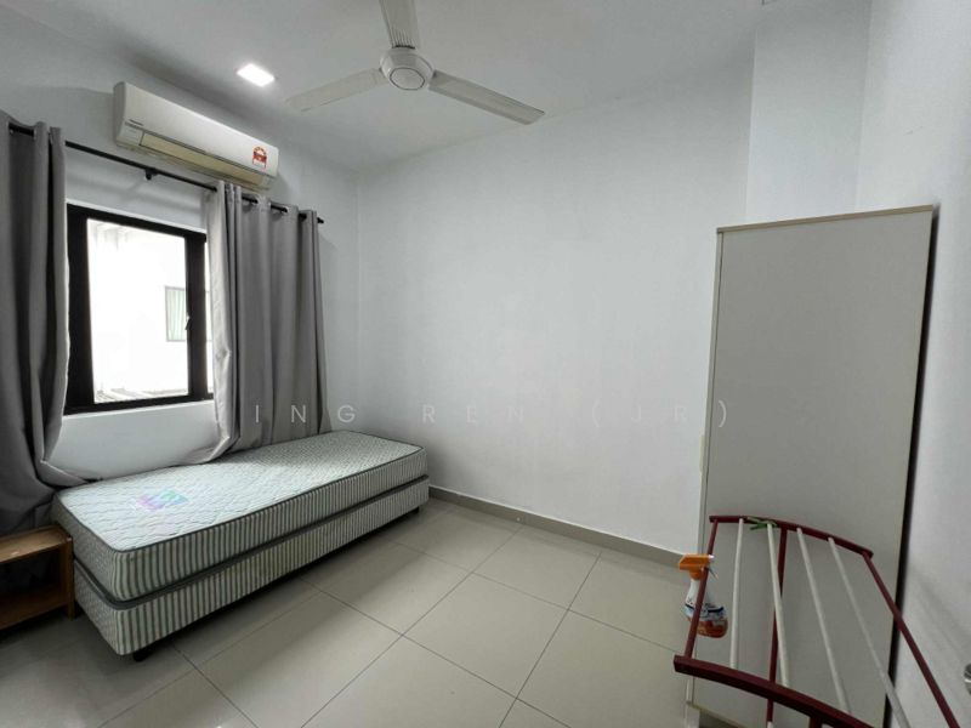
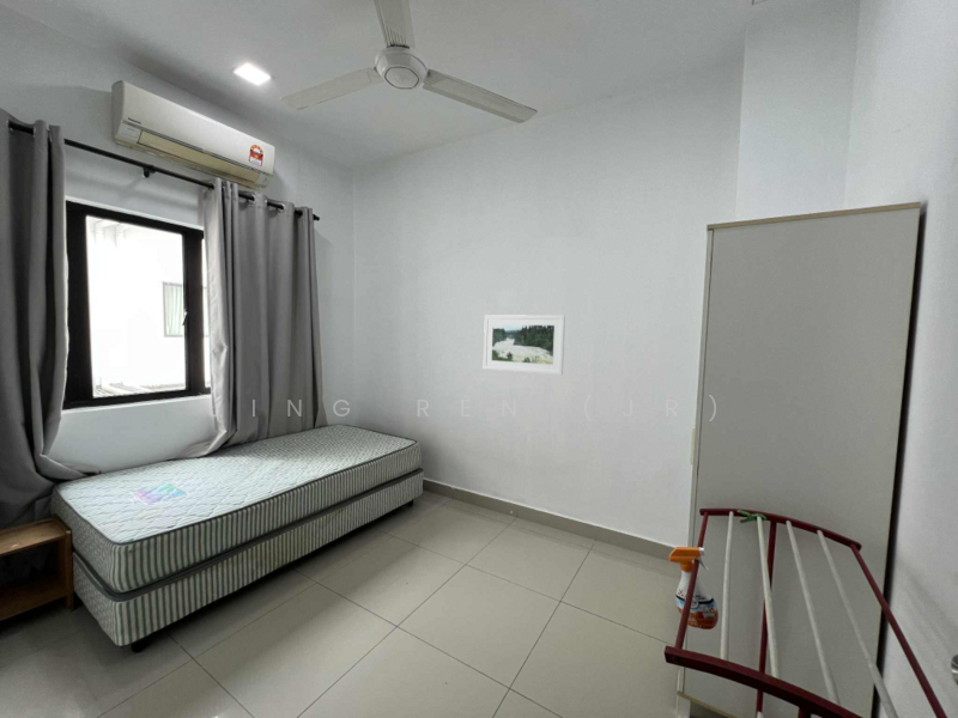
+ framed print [483,314,566,377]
